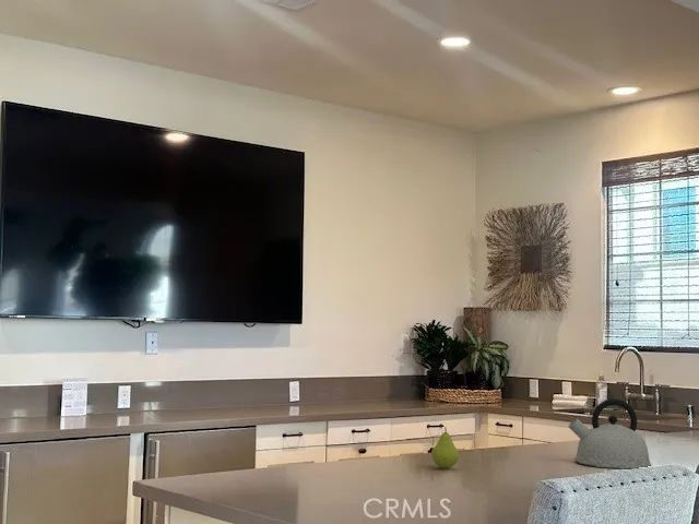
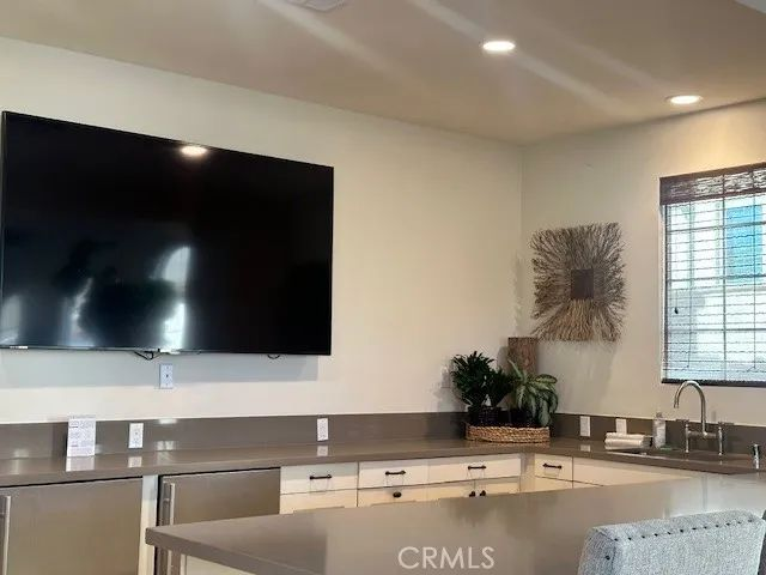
- fruit [430,426,460,469]
- kettle [568,397,652,471]
